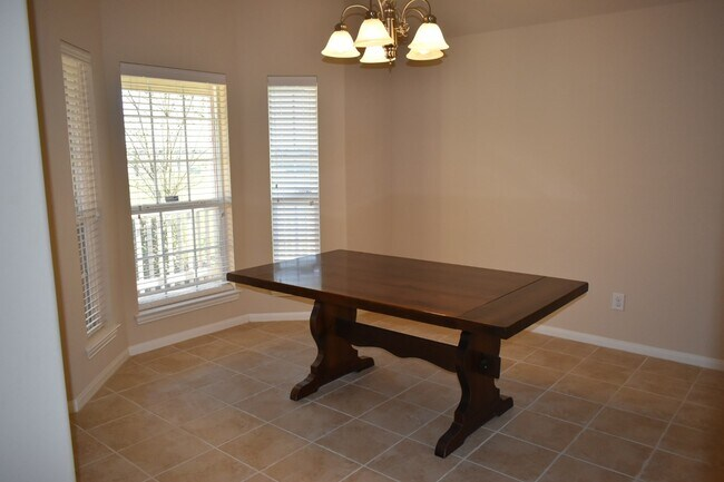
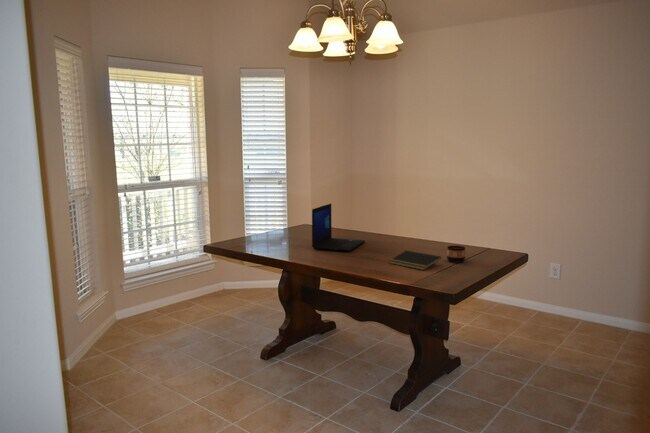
+ laptop [311,203,366,252]
+ cup [446,245,466,263]
+ notepad [388,250,442,271]
